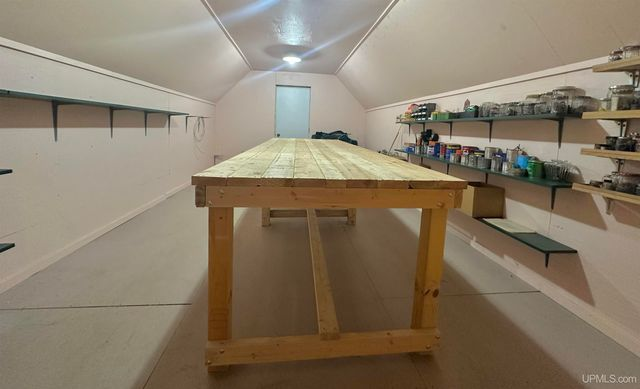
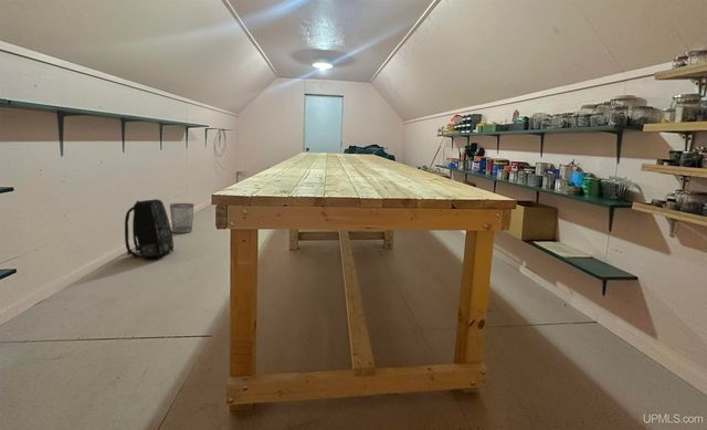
+ wastebasket [169,202,196,234]
+ backpack [124,198,175,260]
